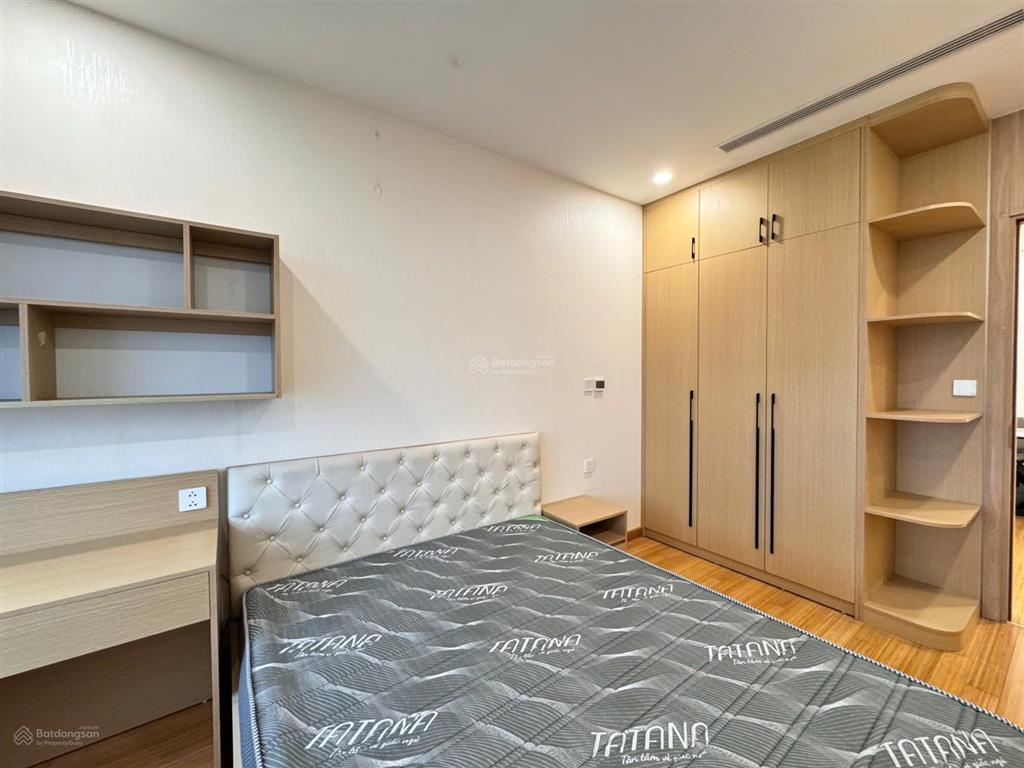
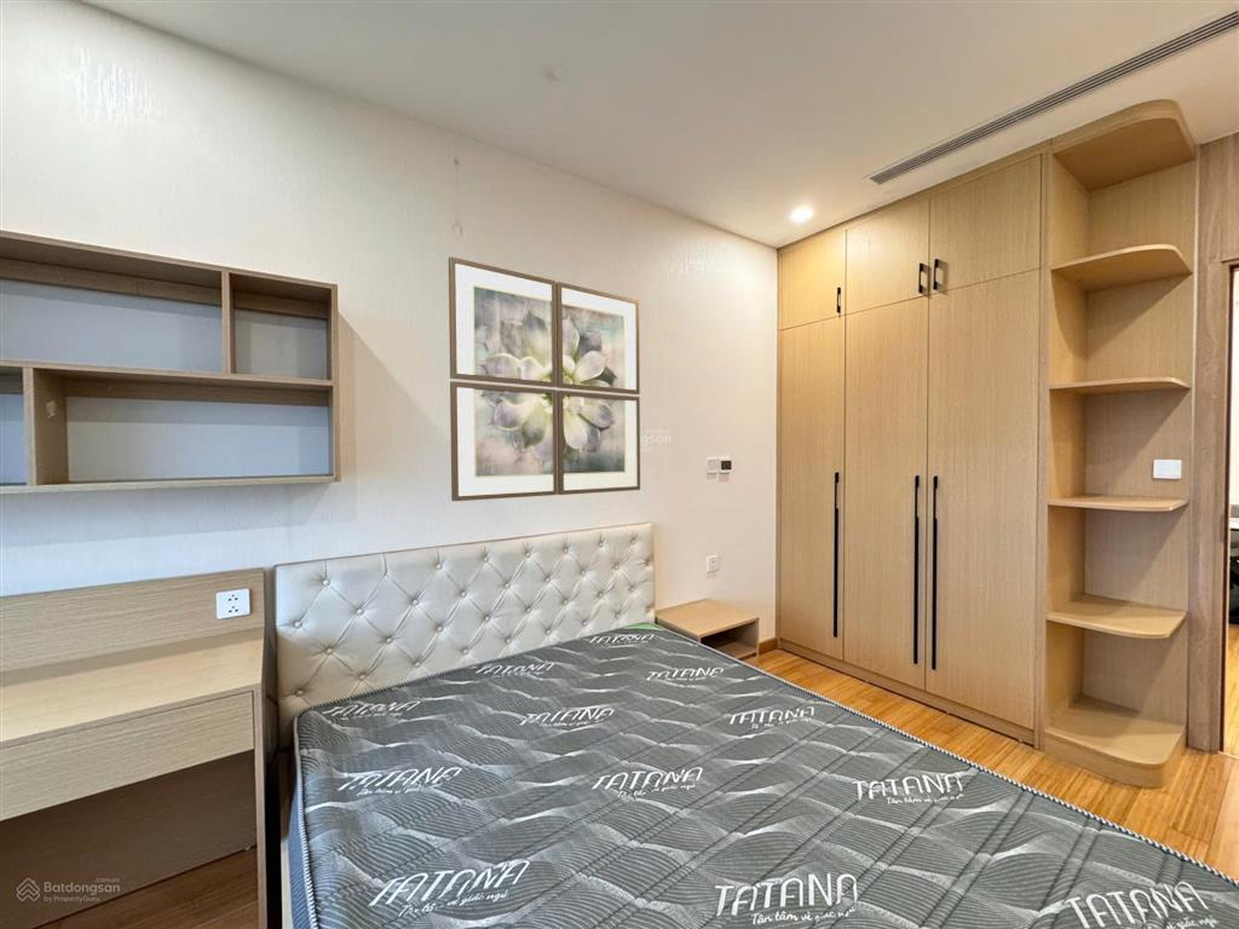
+ wall art [448,255,641,502]
